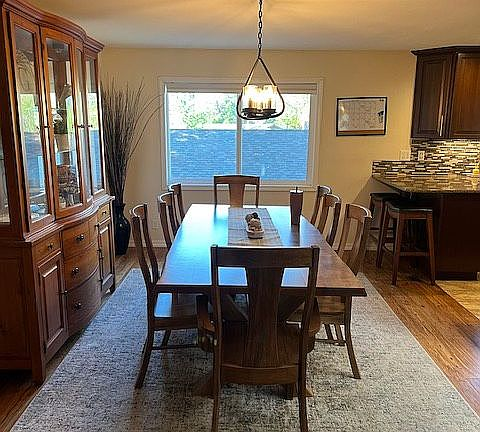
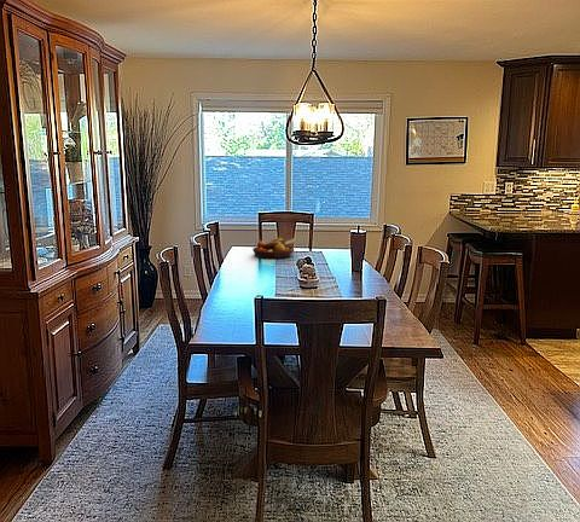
+ fruit bowl [251,238,297,260]
